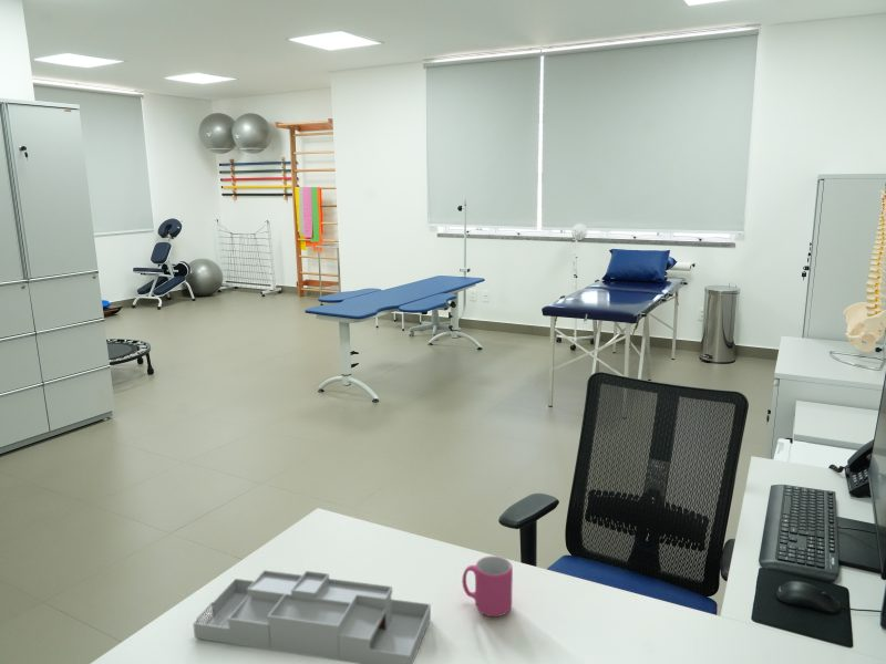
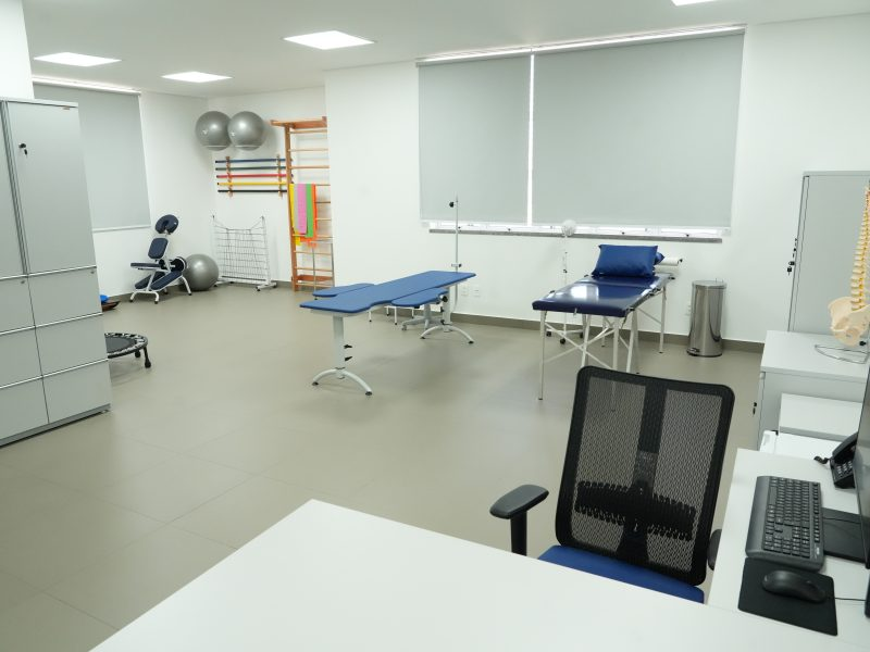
- desk organizer [192,569,432,664]
- mug [461,556,514,618]
